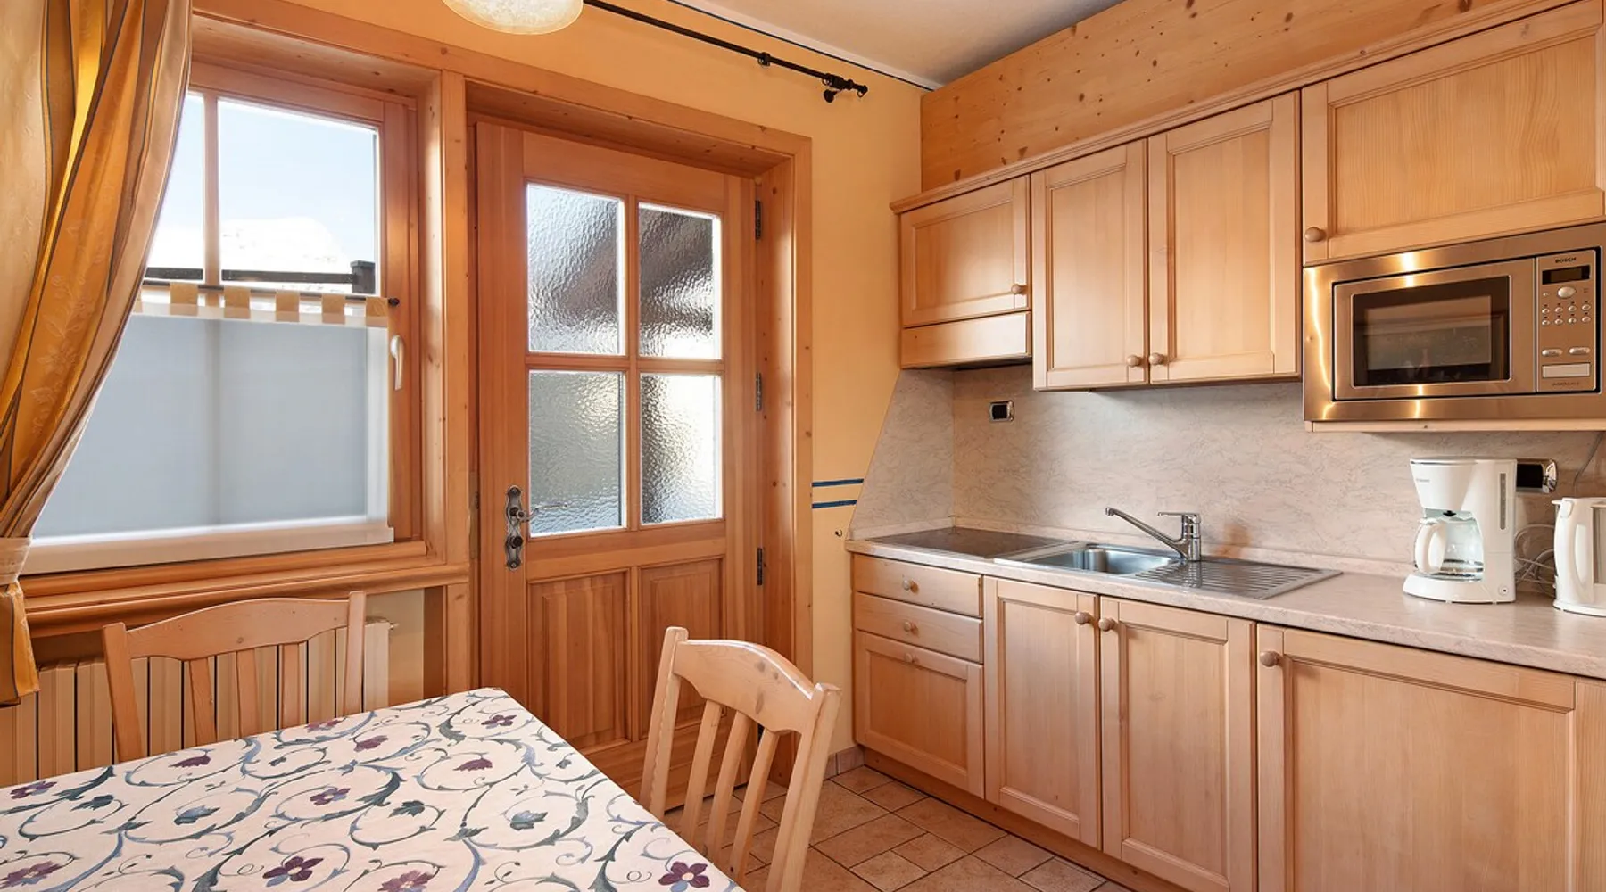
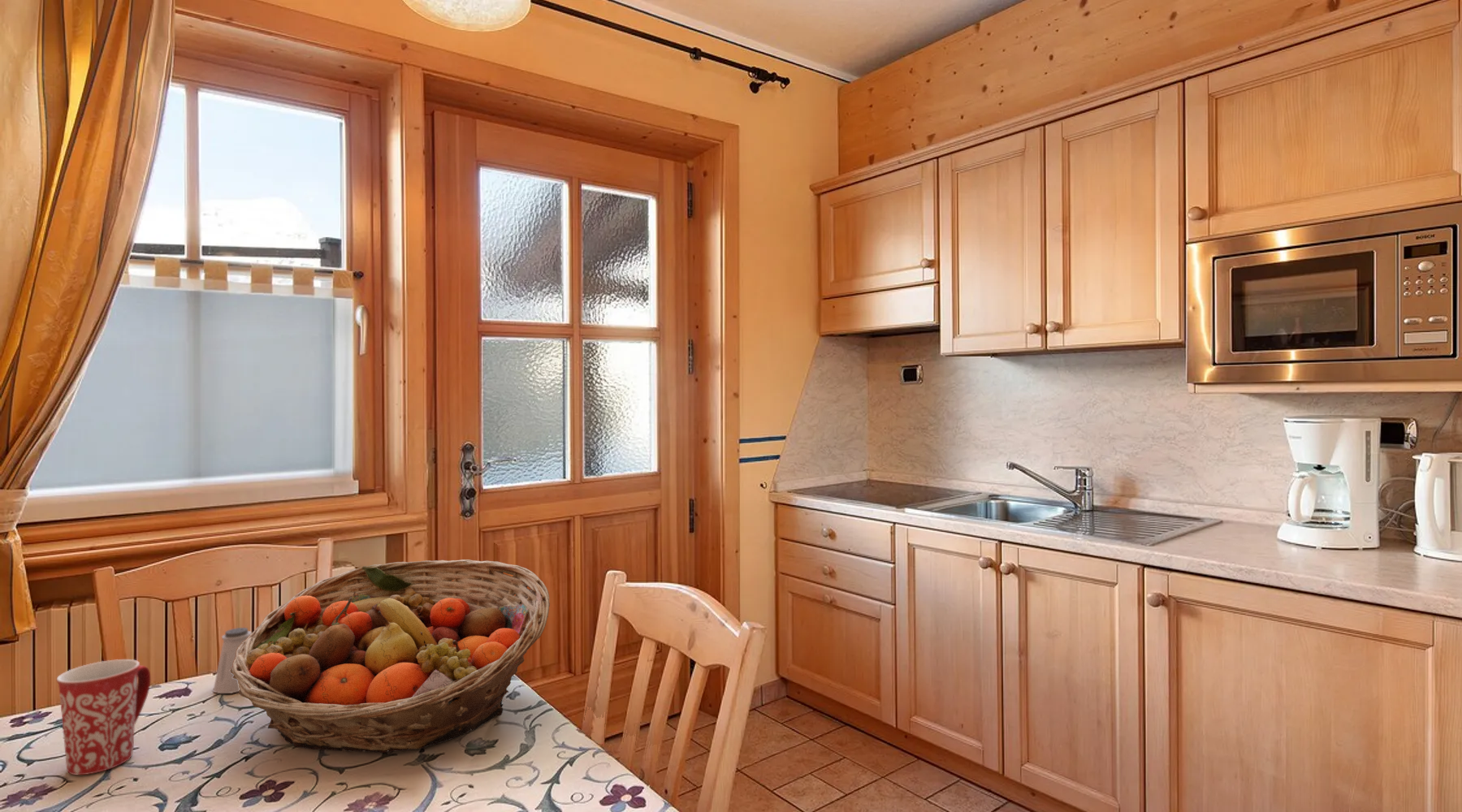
+ saltshaker [213,627,252,694]
+ fruit basket [230,559,551,753]
+ mug [56,659,151,775]
